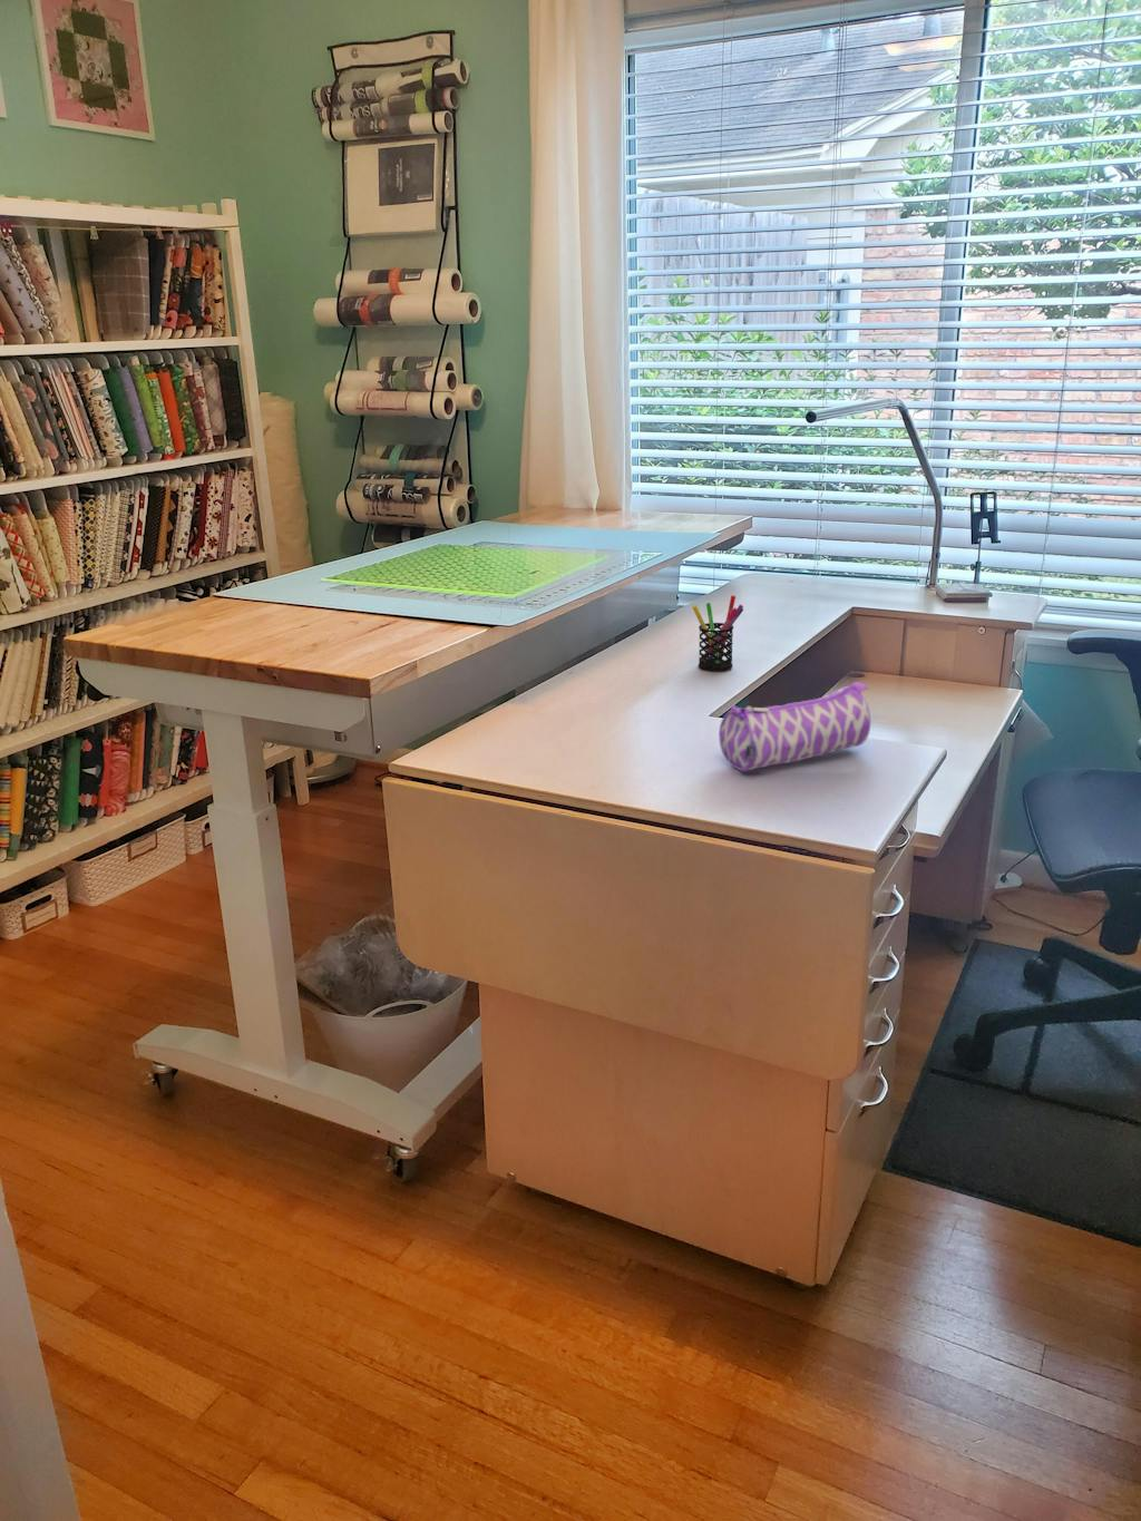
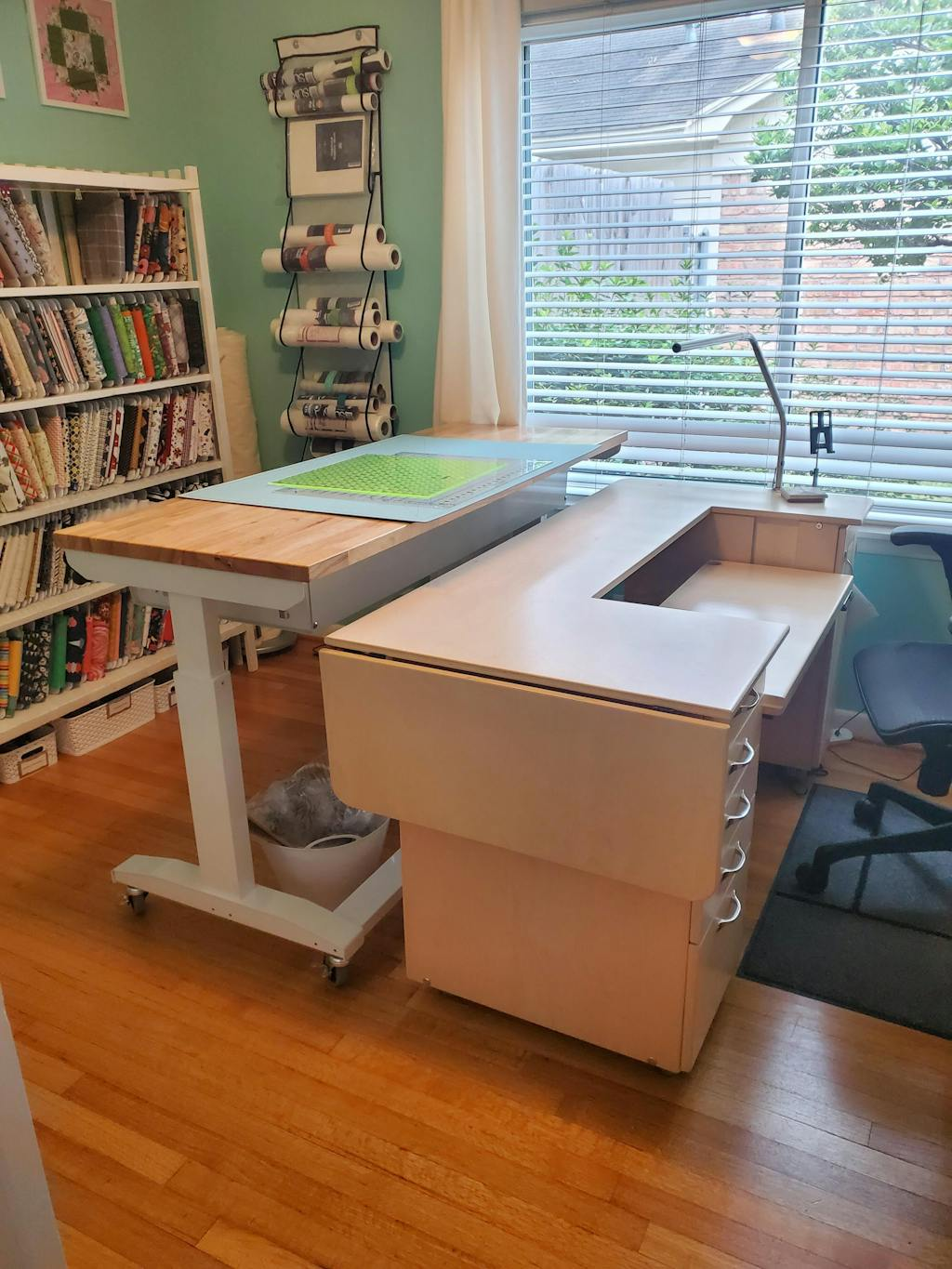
- pencil case [718,681,871,772]
- pen holder [690,594,744,672]
